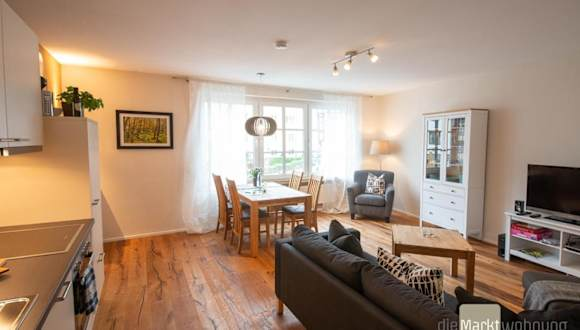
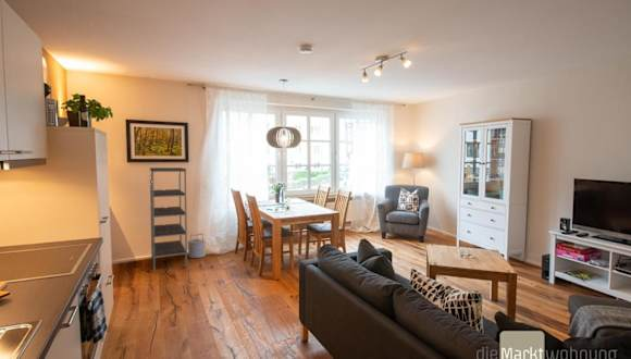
+ bucket [187,233,207,259]
+ shelving unit [149,166,188,273]
